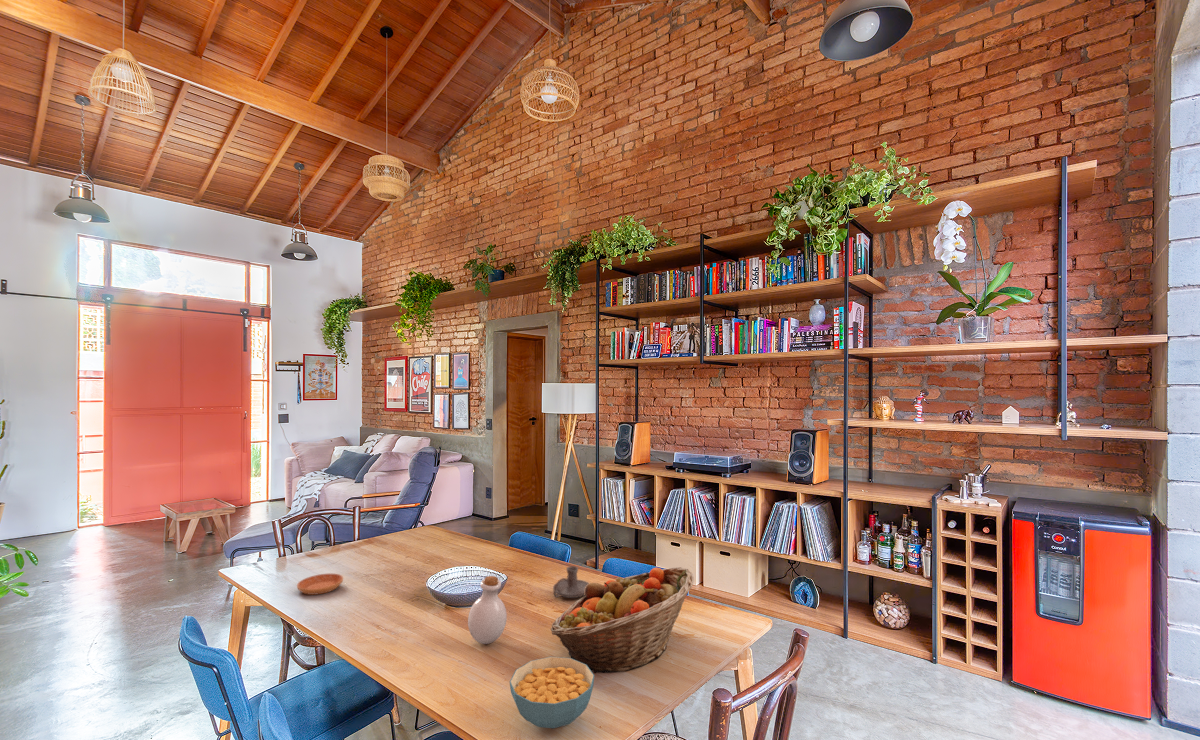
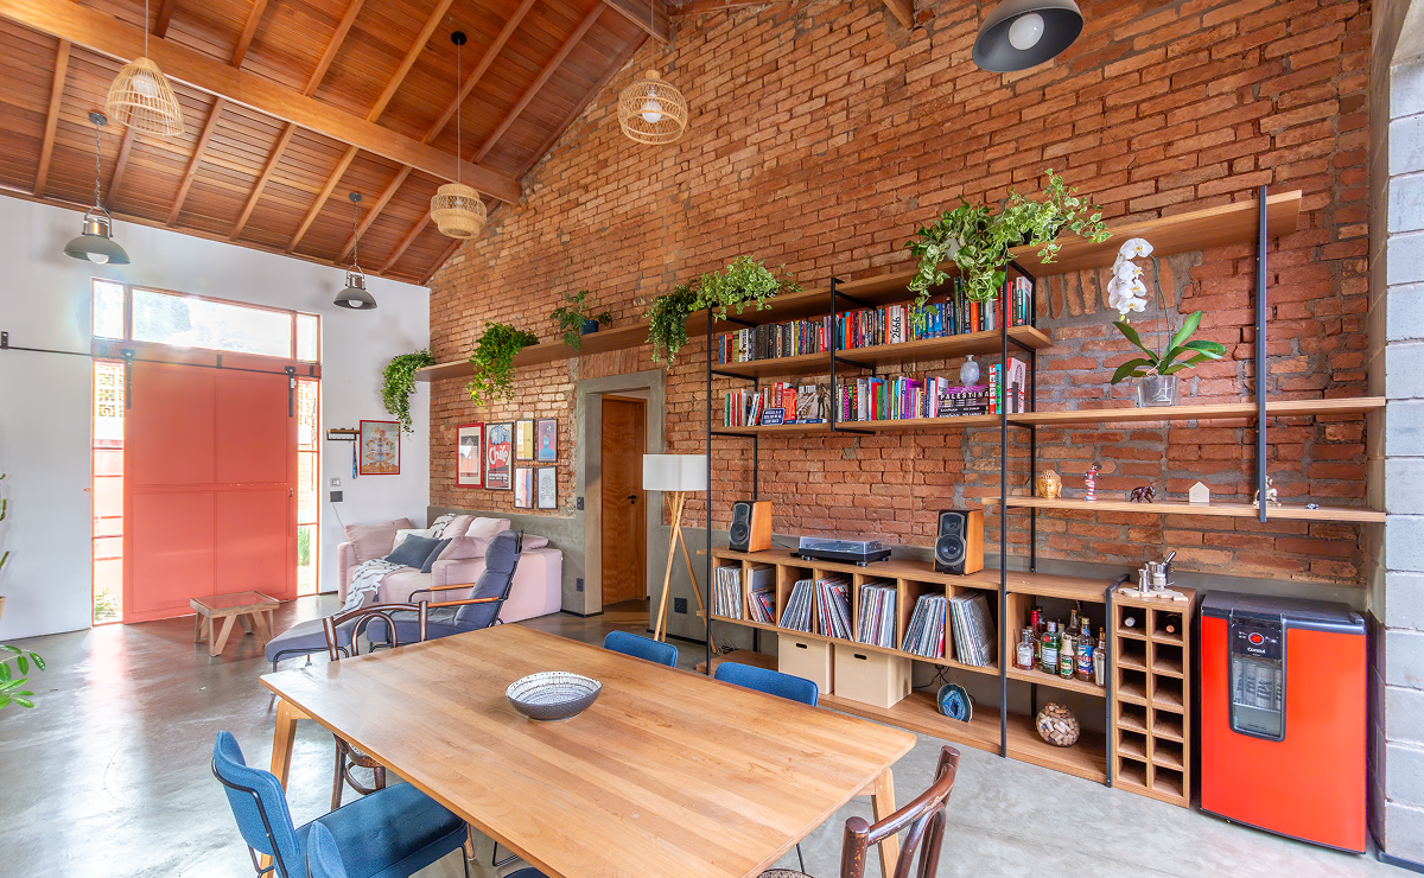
- candle holder [552,565,590,599]
- bottle [467,575,508,645]
- fruit basket [550,566,695,674]
- saucer [296,572,344,596]
- cereal bowl [509,656,595,729]
